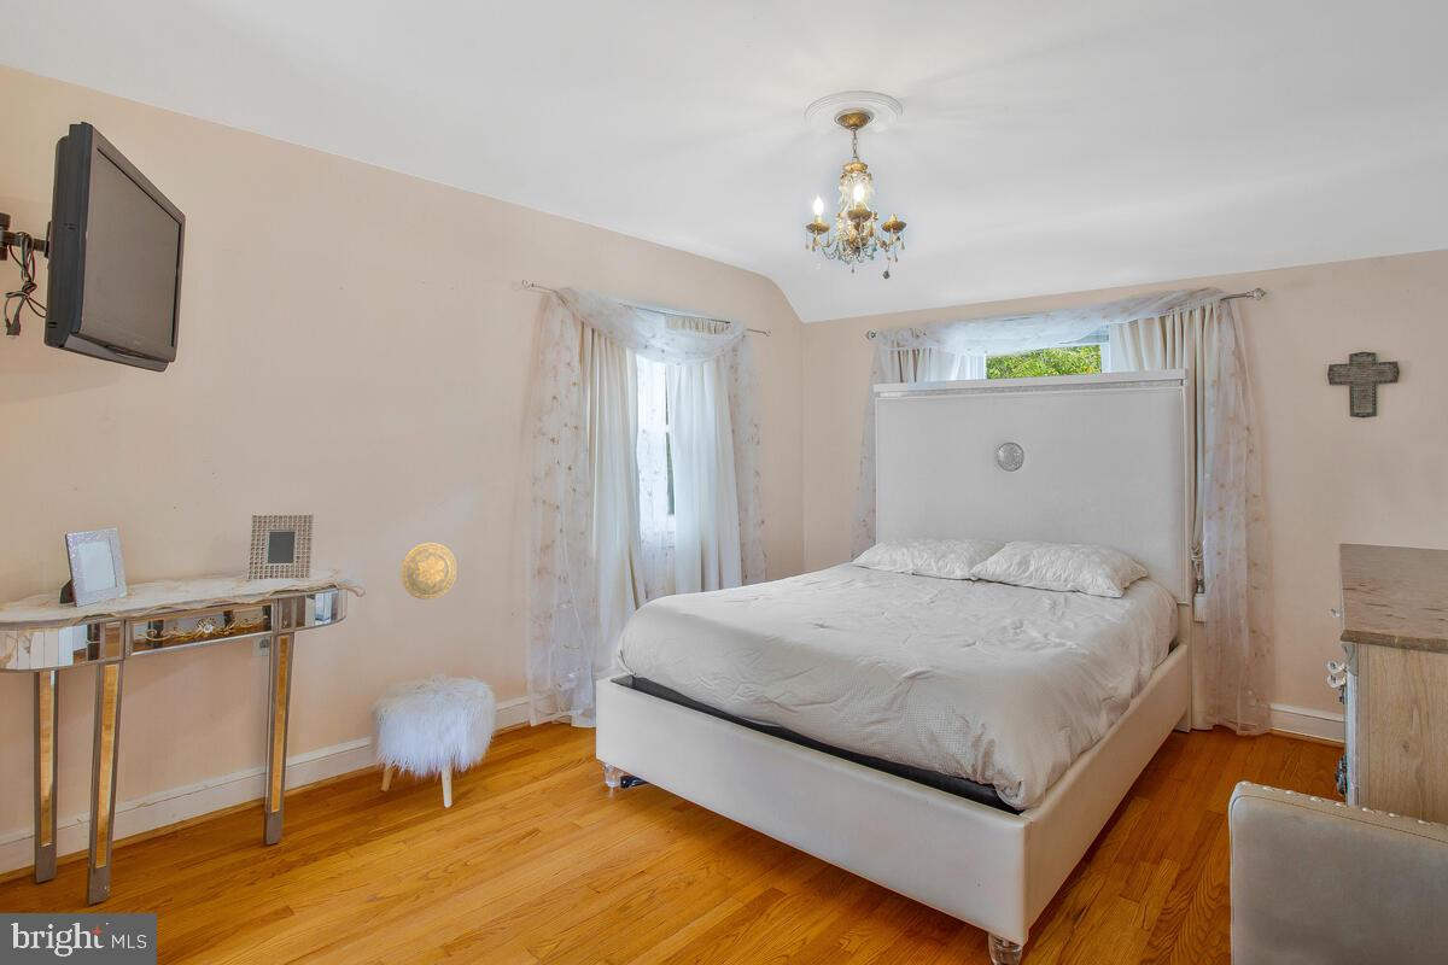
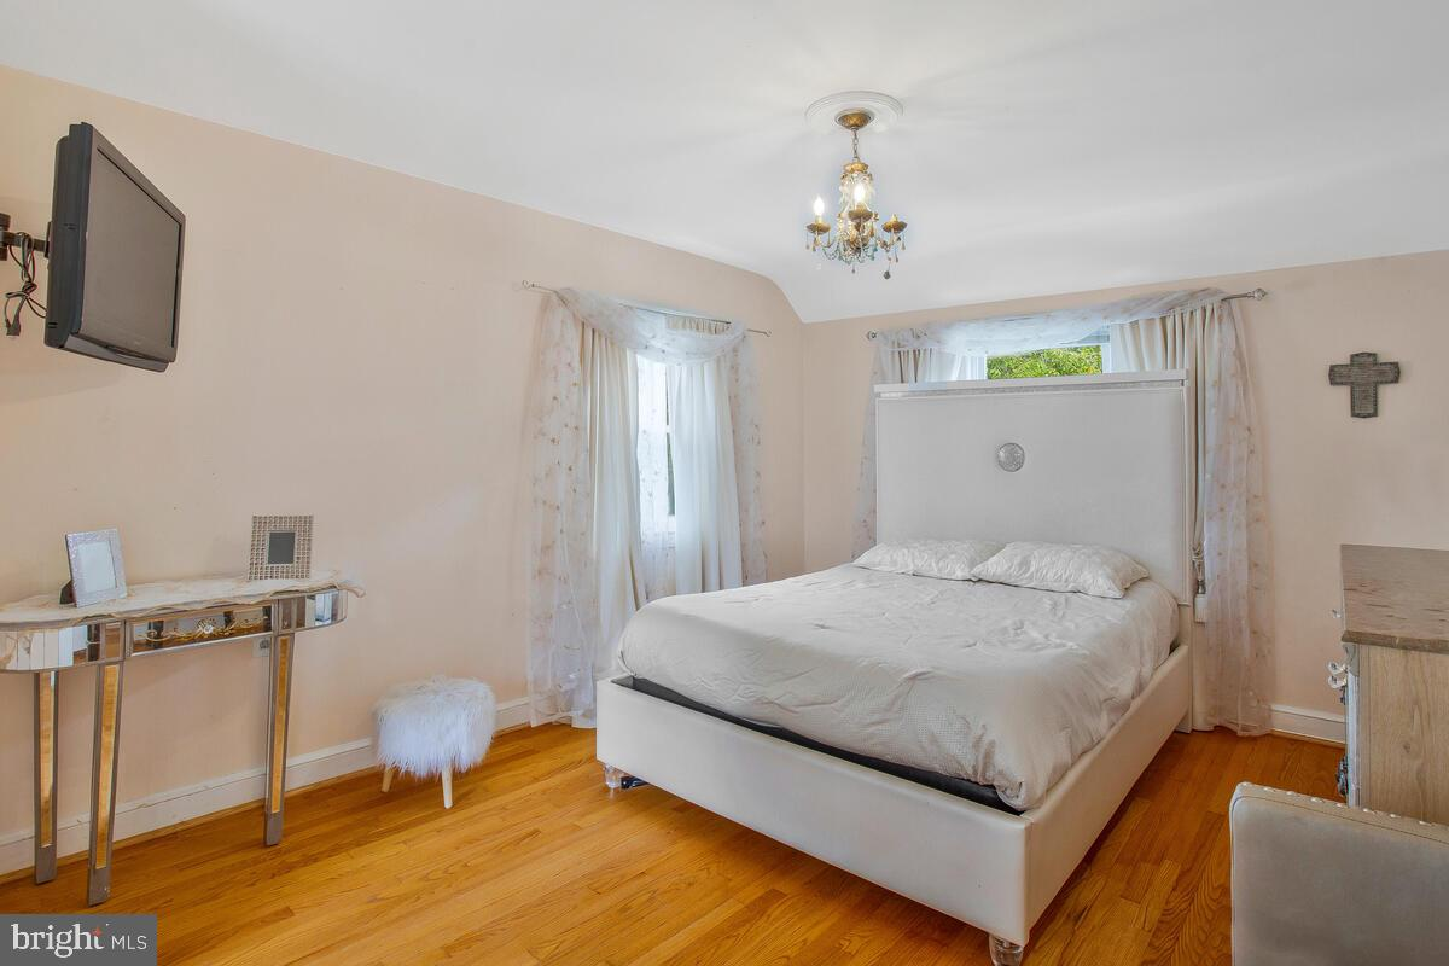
- decorative plate [399,542,457,601]
